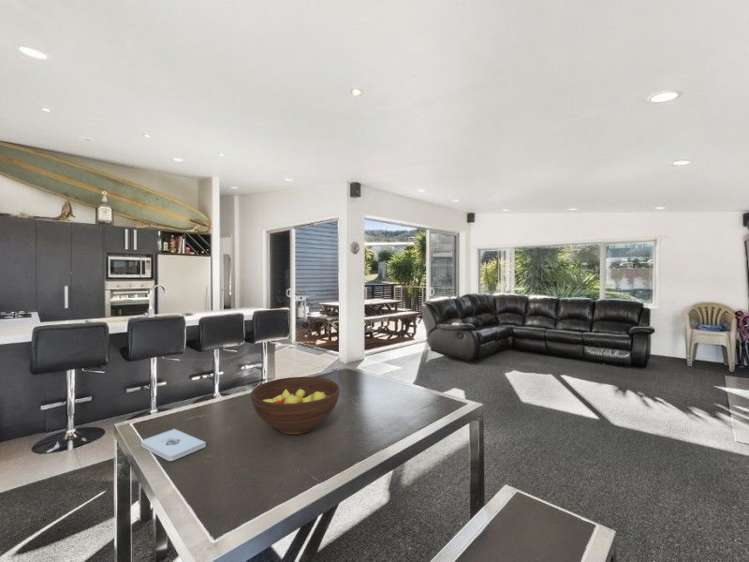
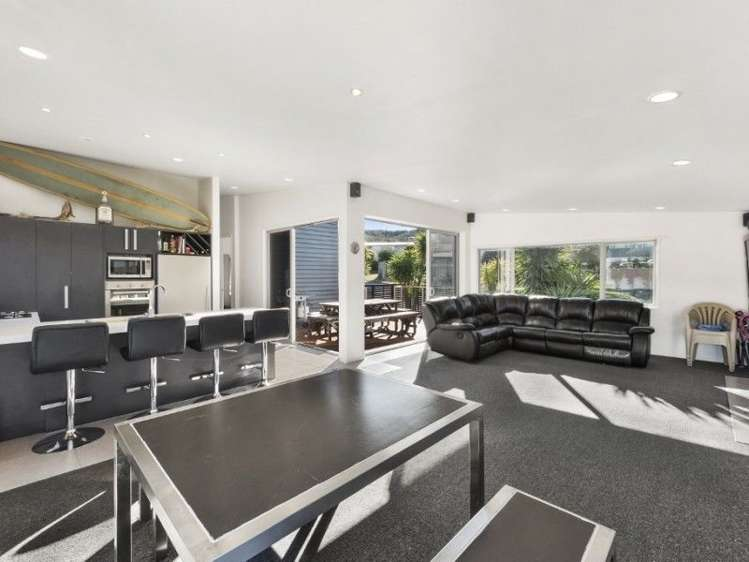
- fruit bowl [250,376,341,435]
- notepad [140,428,207,462]
